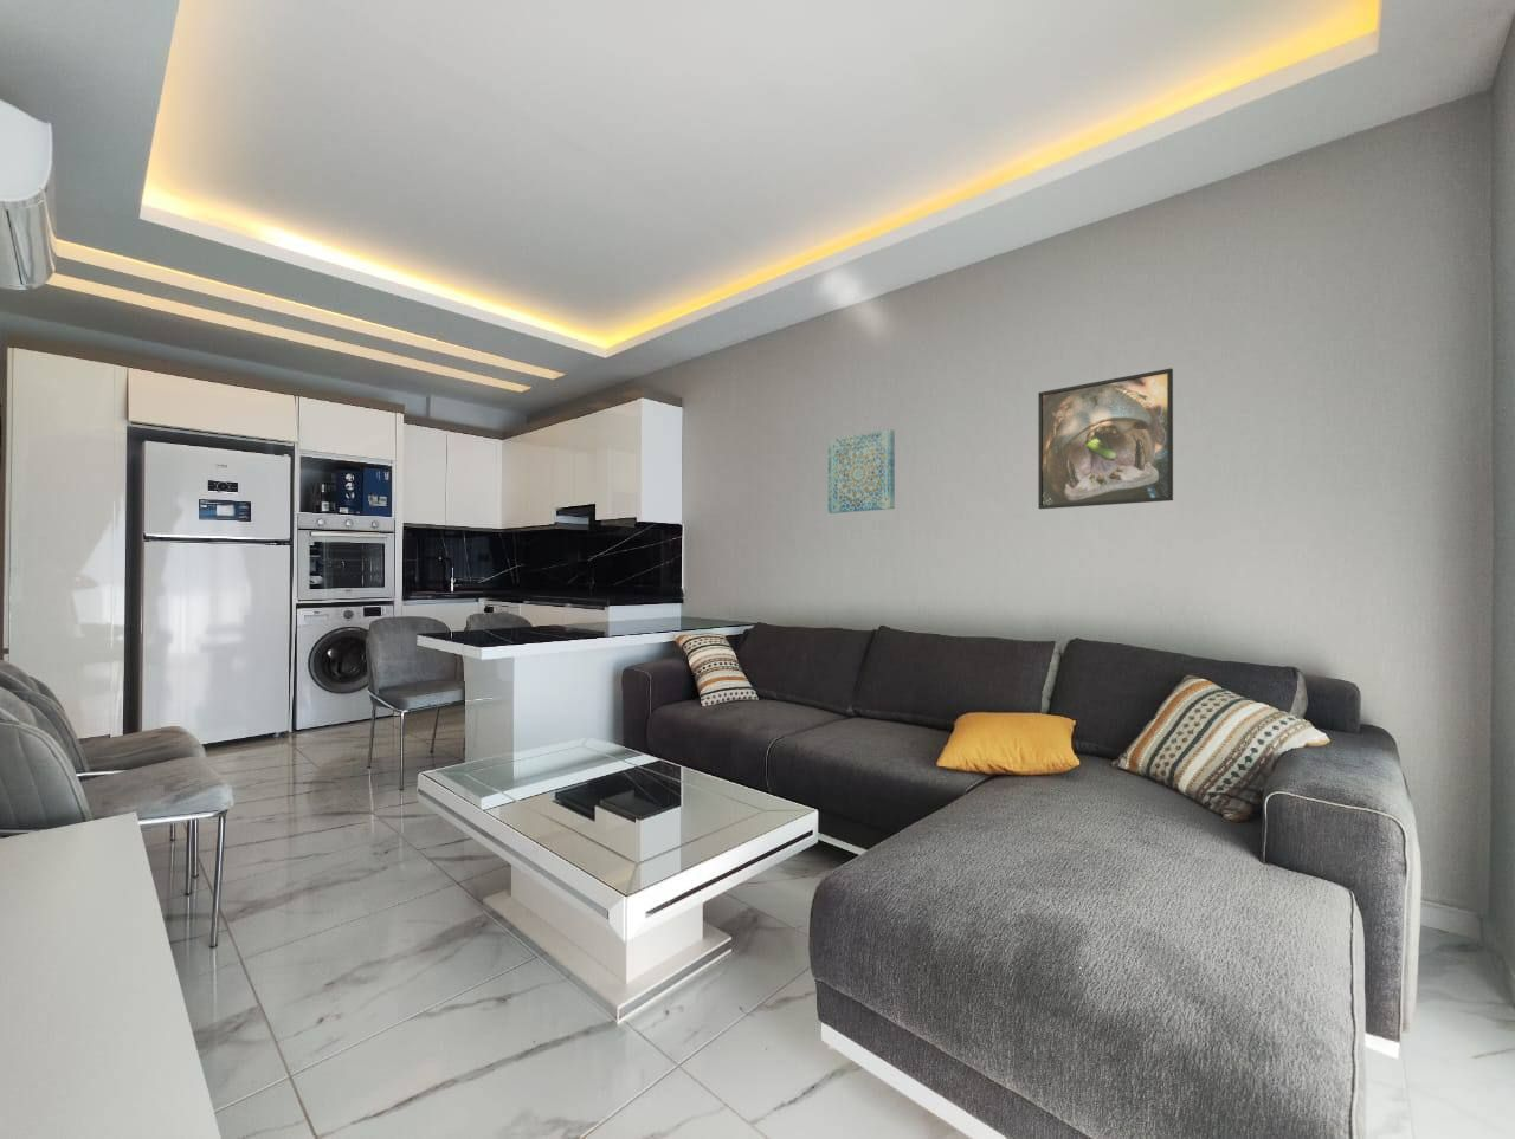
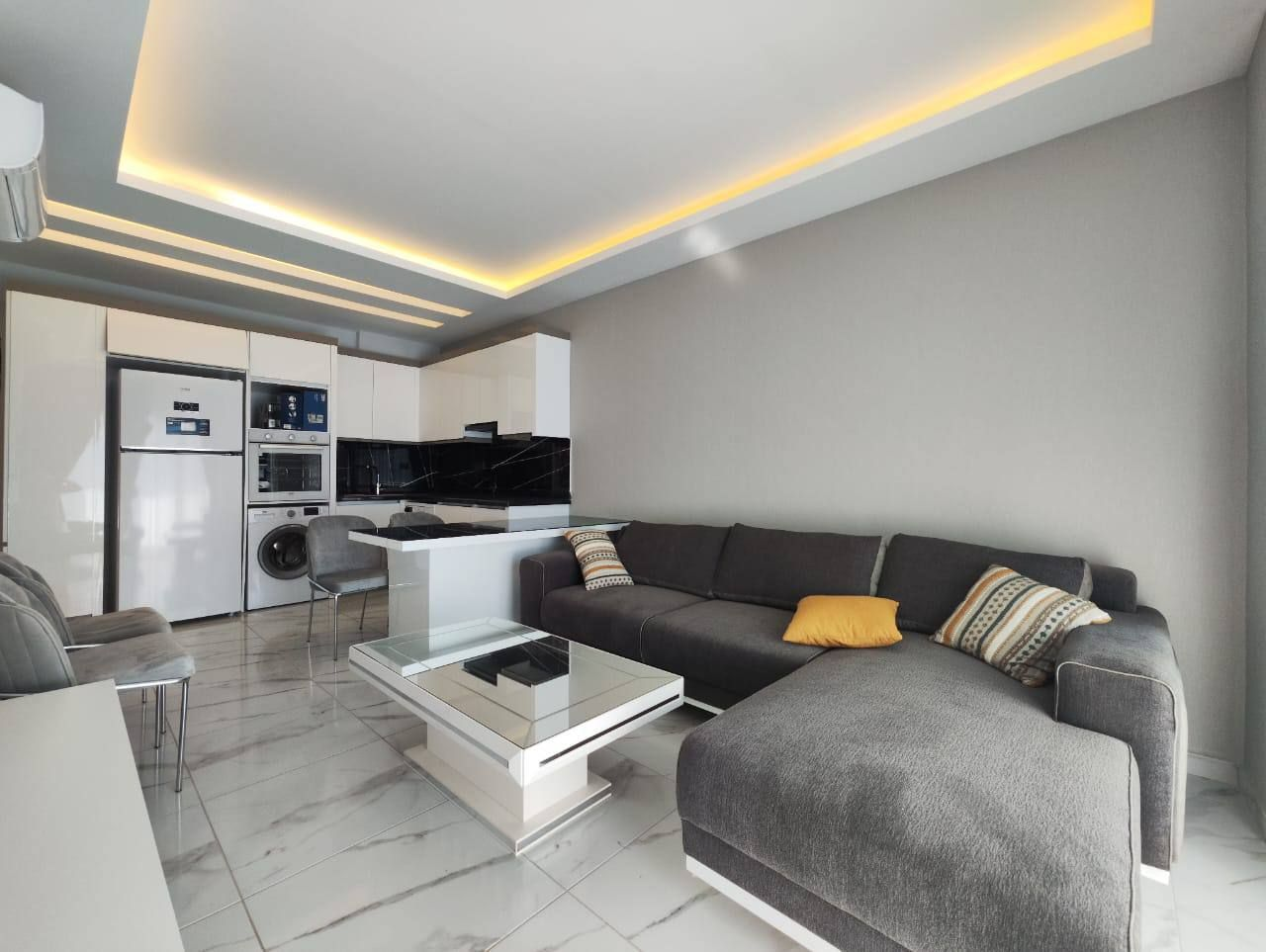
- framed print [1036,366,1174,510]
- wall art [827,428,896,514]
